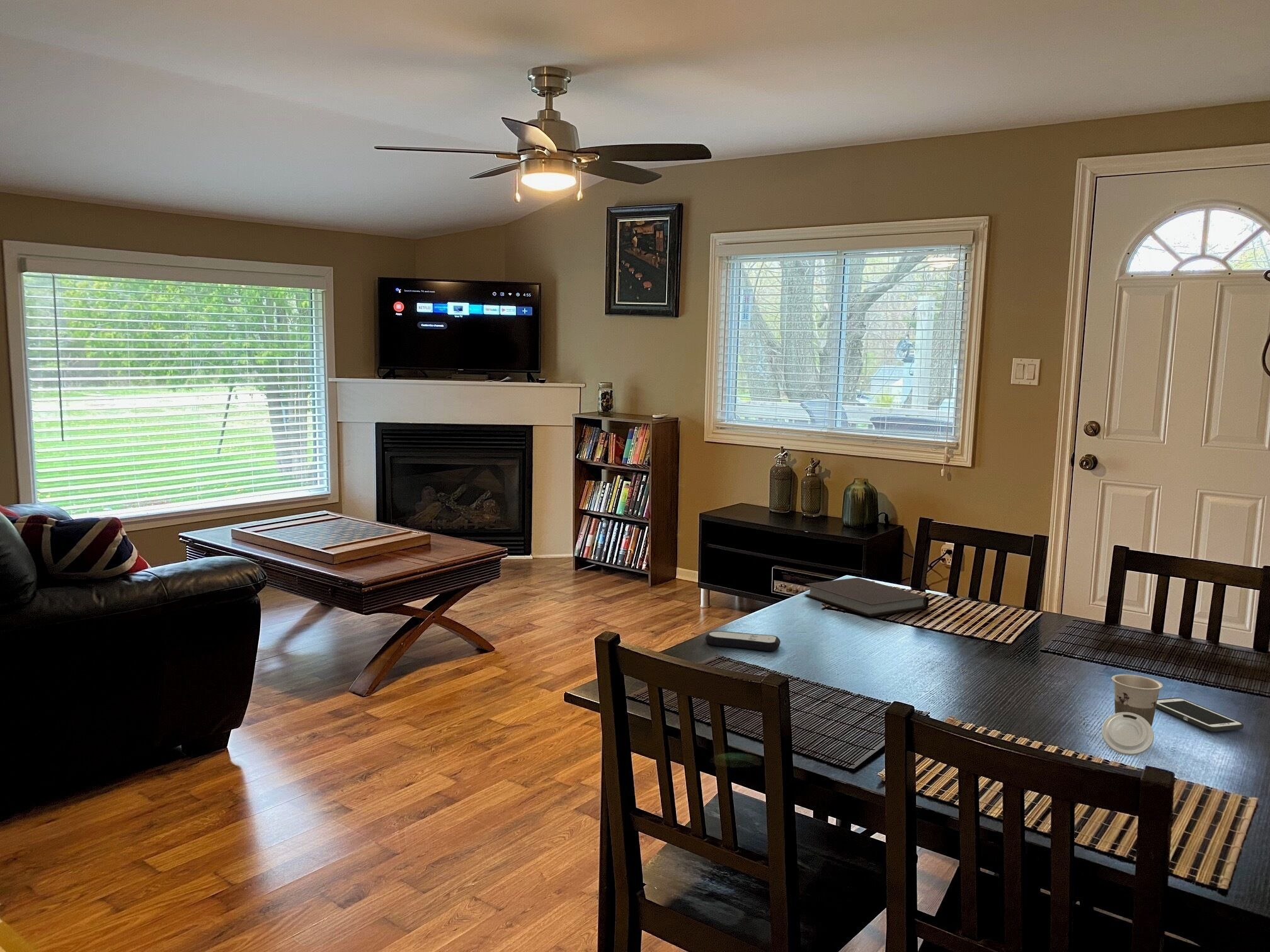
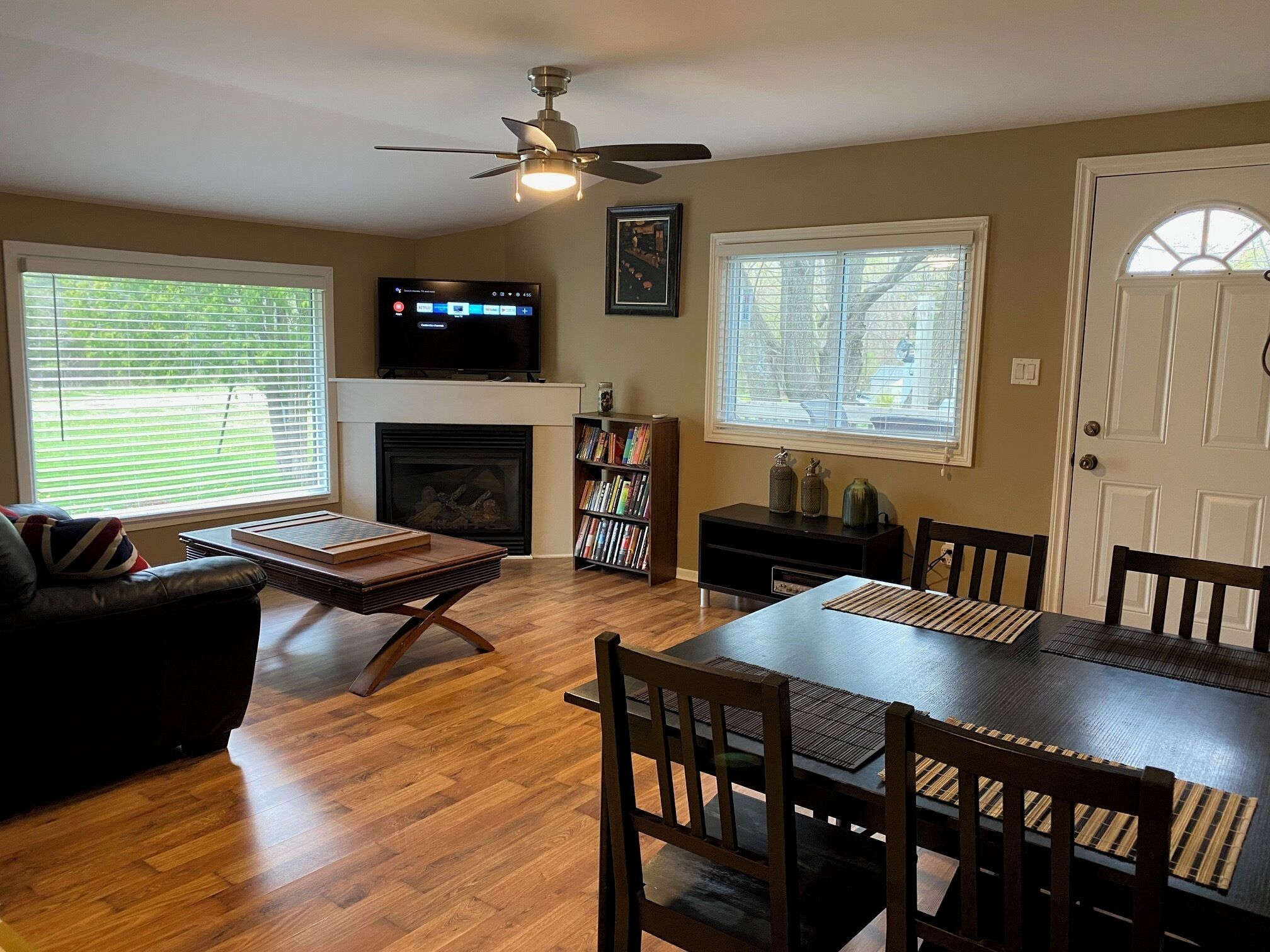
- cup [1101,674,1164,756]
- notebook [803,577,929,617]
- cell phone [1156,697,1244,732]
- remote control [704,630,781,652]
